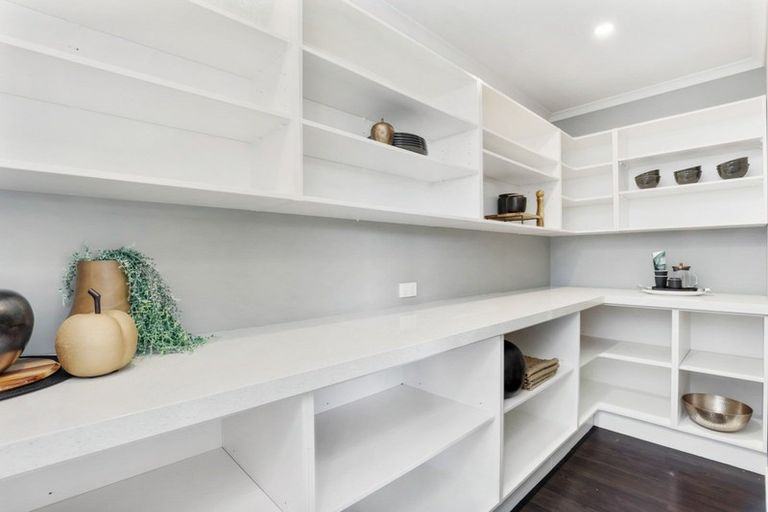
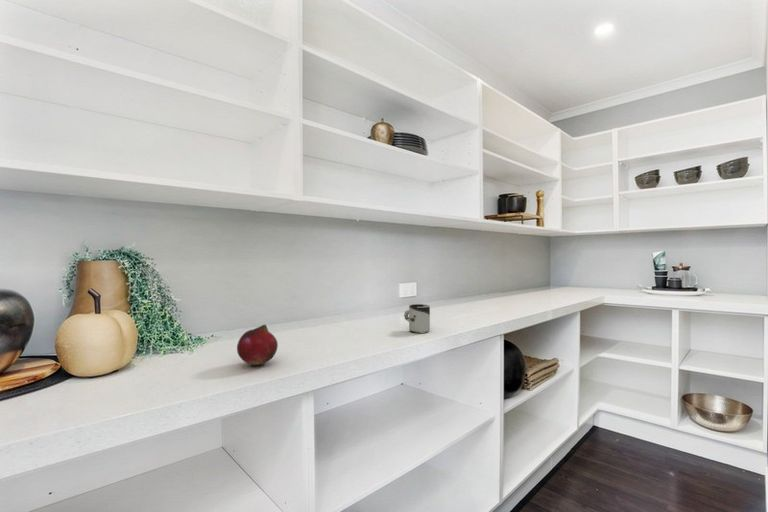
+ cup [403,303,431,334]
+ fruit [236,324,279,366]
